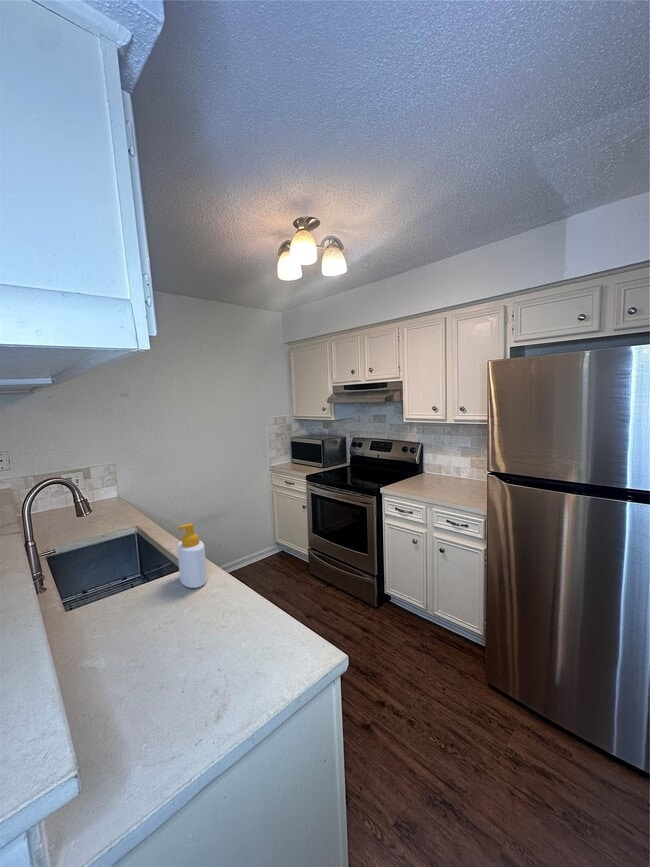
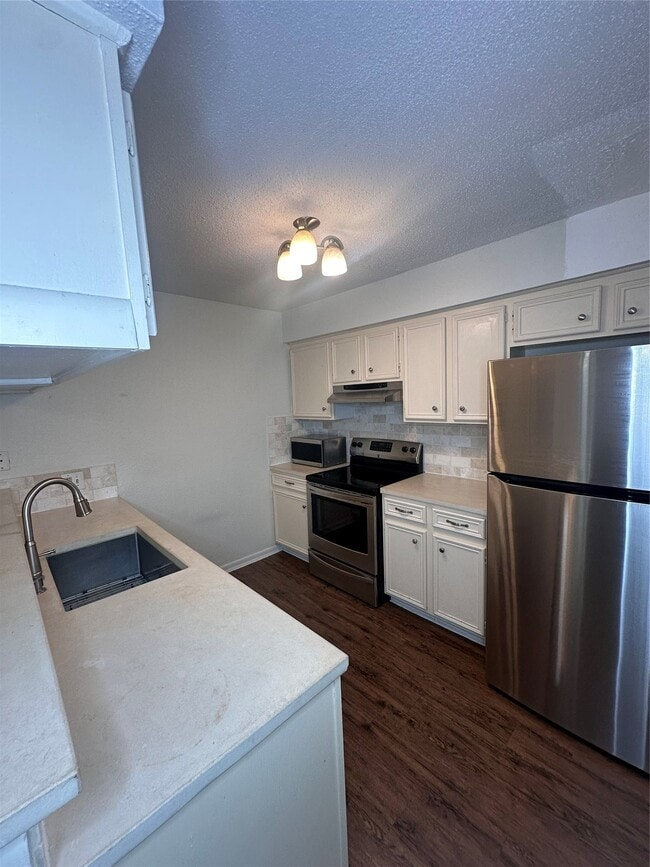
- soap bottle [176,522,208,589]
